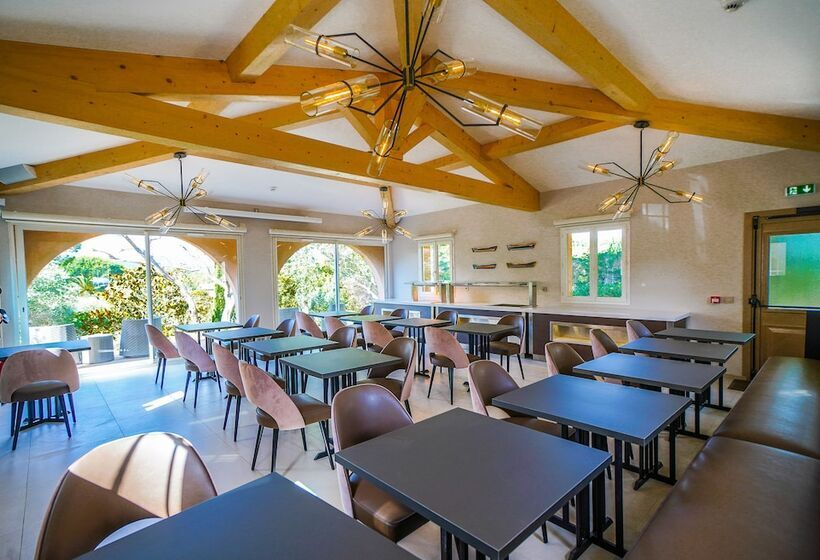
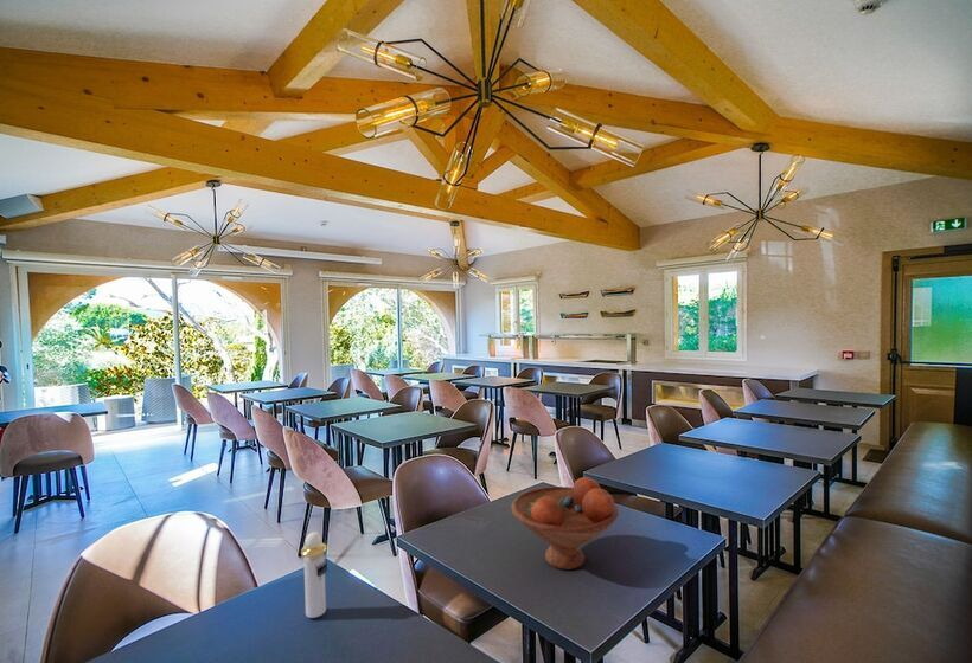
+ fruit bowl [511,476,620,571]
+ perfume bottle [300,530,328,619]
